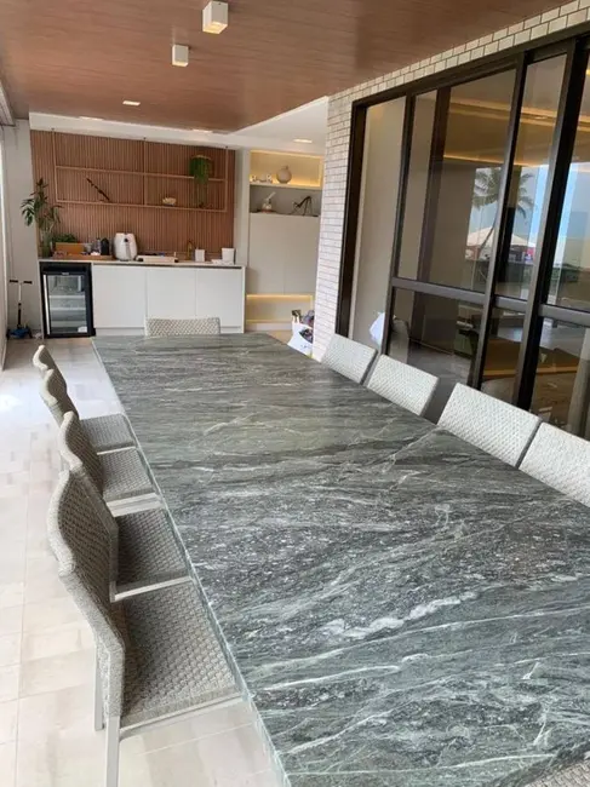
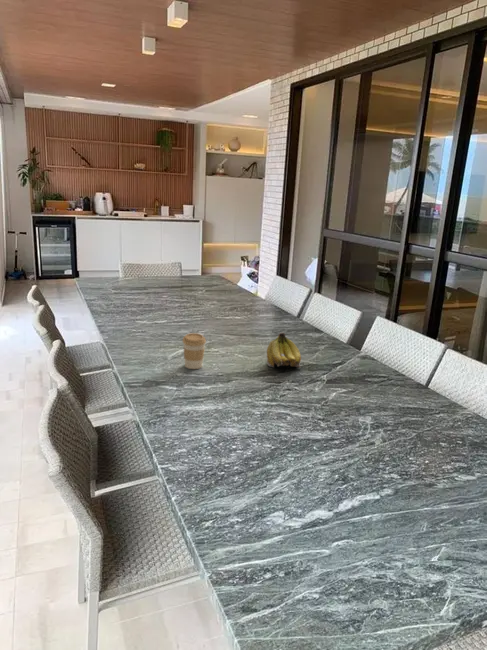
+ fruit [266,332,302,368]
+ coffee cup [182,332,207,370]
